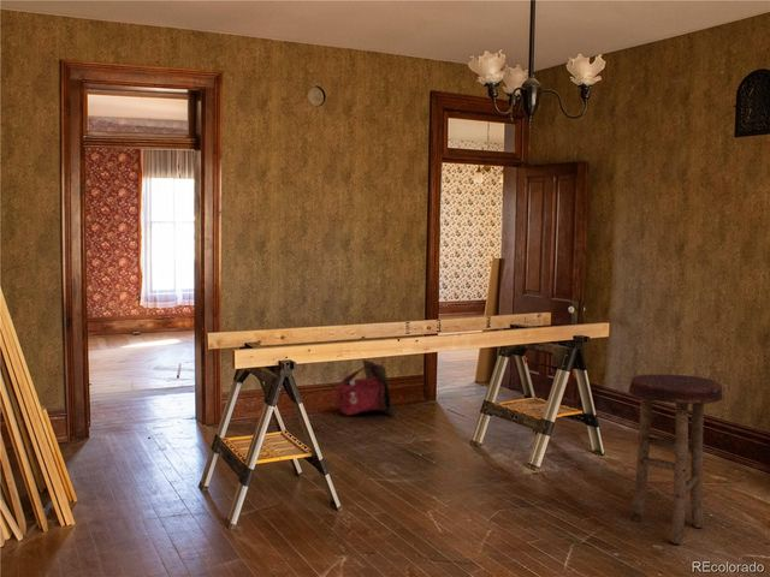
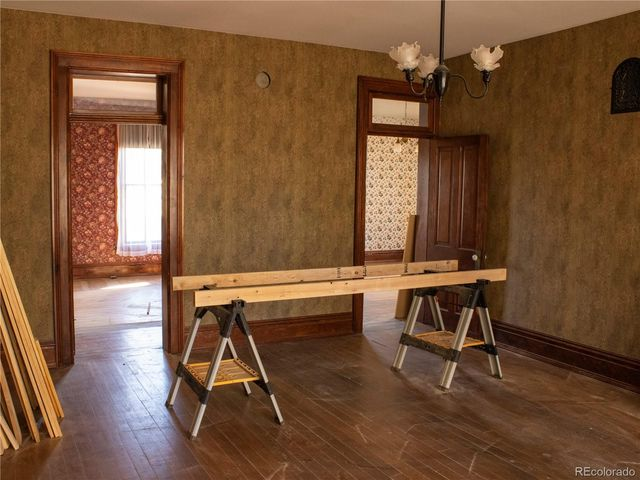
- backpack [327,358,396,418]
- stool [628,373,724,545]
